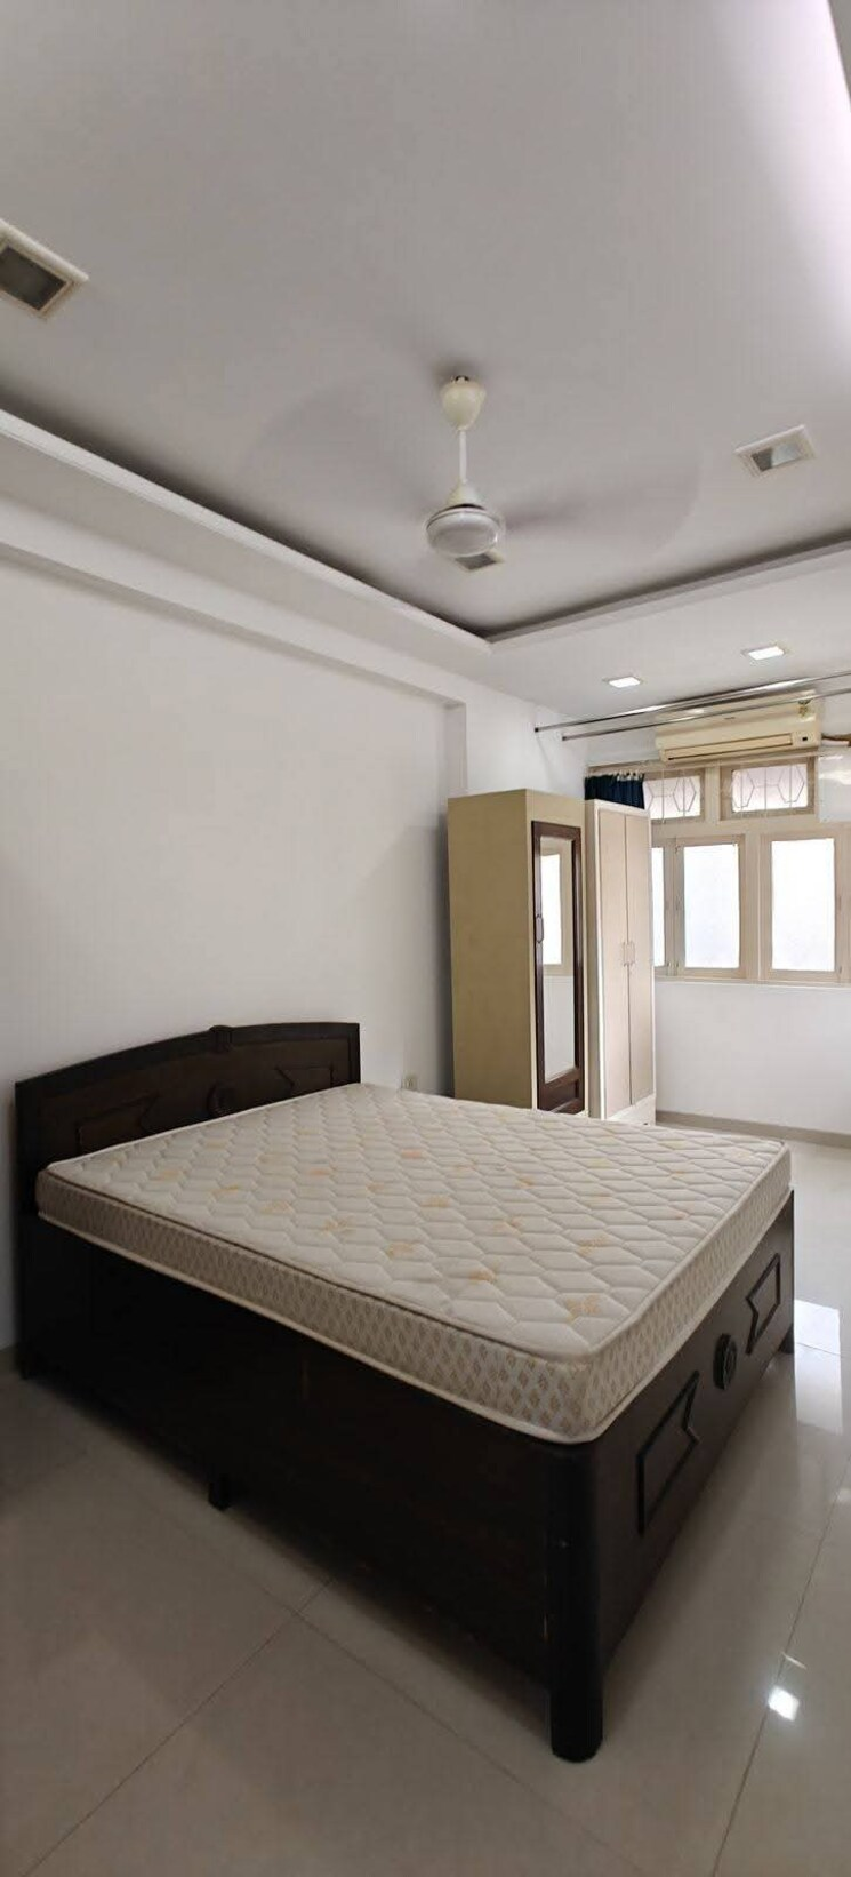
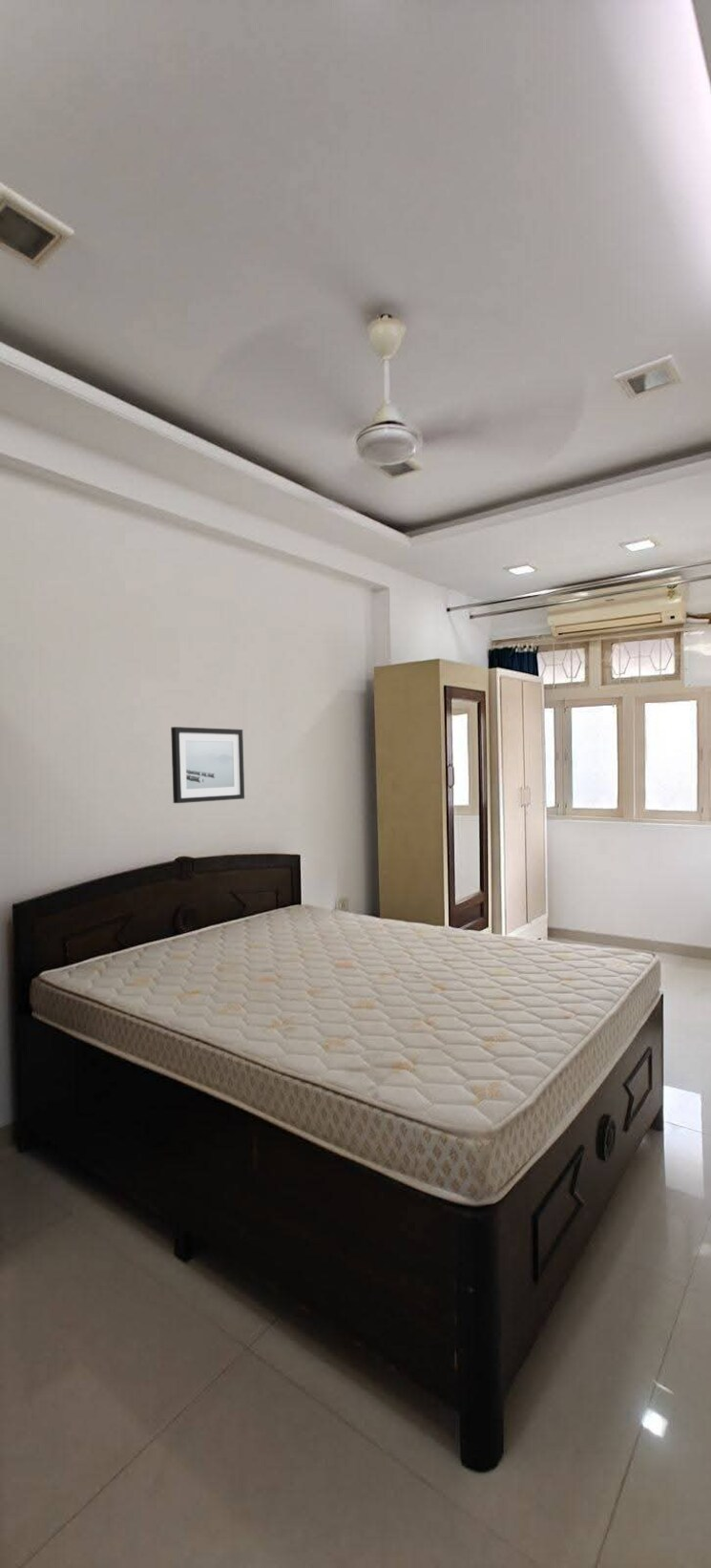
+ wall art [170,726,245,804]
